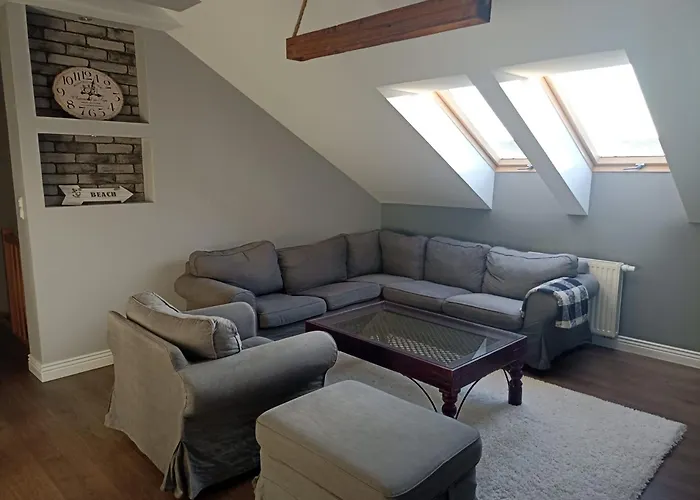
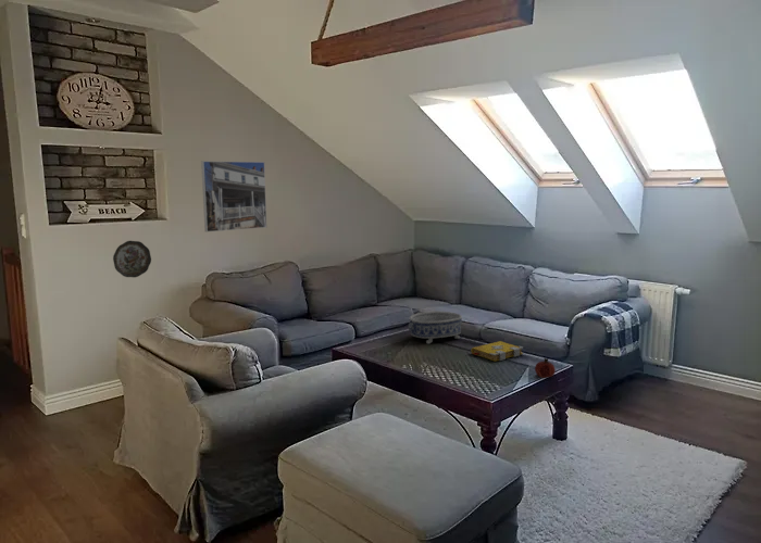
+ decorative bowl [407,310,463,345]
+ spell book [470,340,524,362]
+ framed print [200,160,267,233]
+ decorative plate [112,240,152,278]
+ fruit [534,356,557,379]
